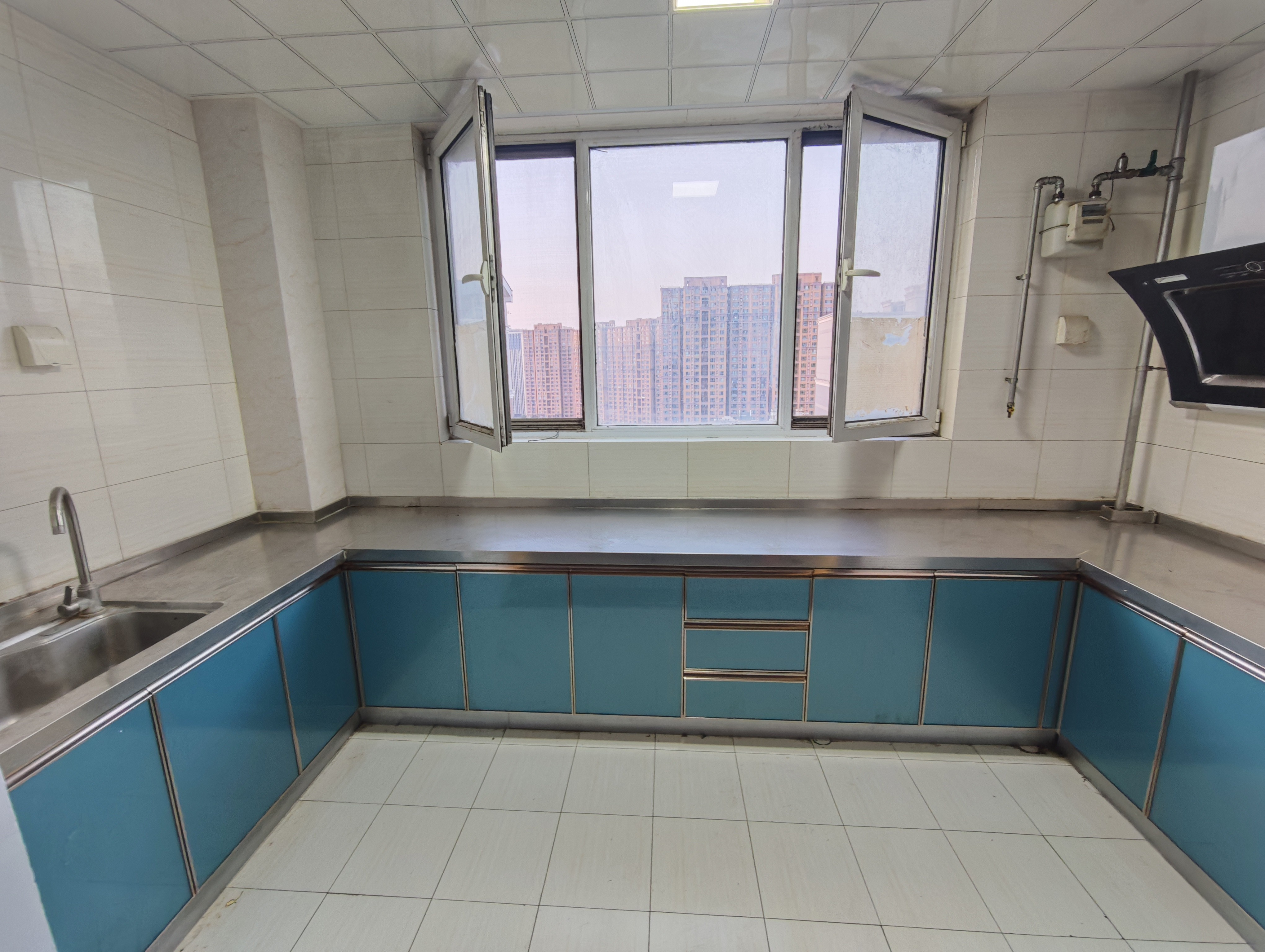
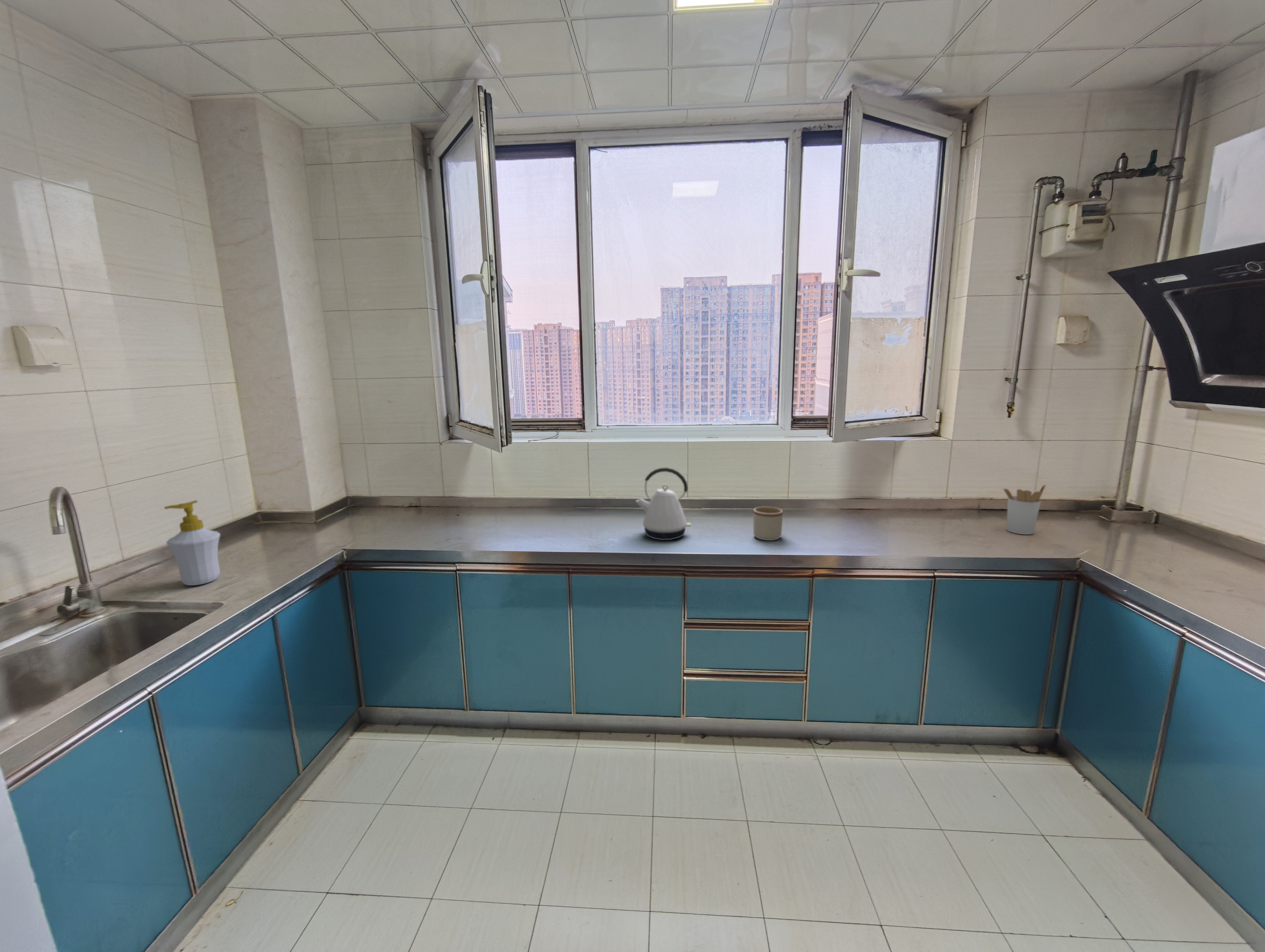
+ soap bottle [164,500,221,586]
+ mug [753,506,783,541]
+ kettle [636,467,691,540]
+ utensil holder [1003,484,1046,535]
